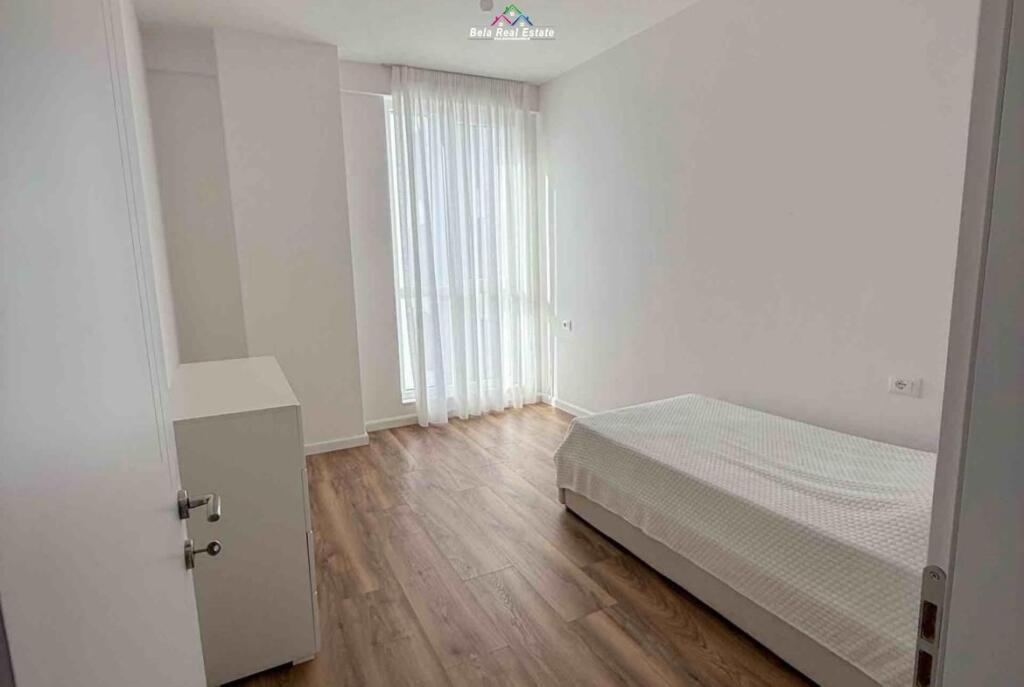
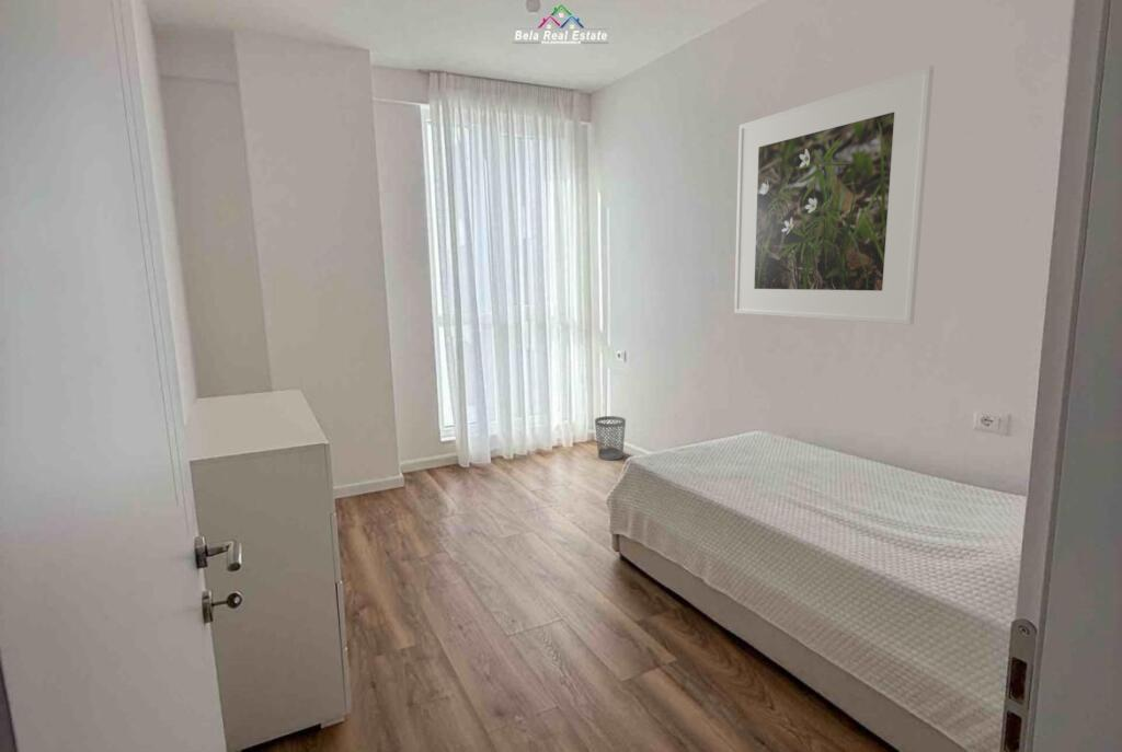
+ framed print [733,65,935,326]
+ wastebasket [594,415,627,461]
